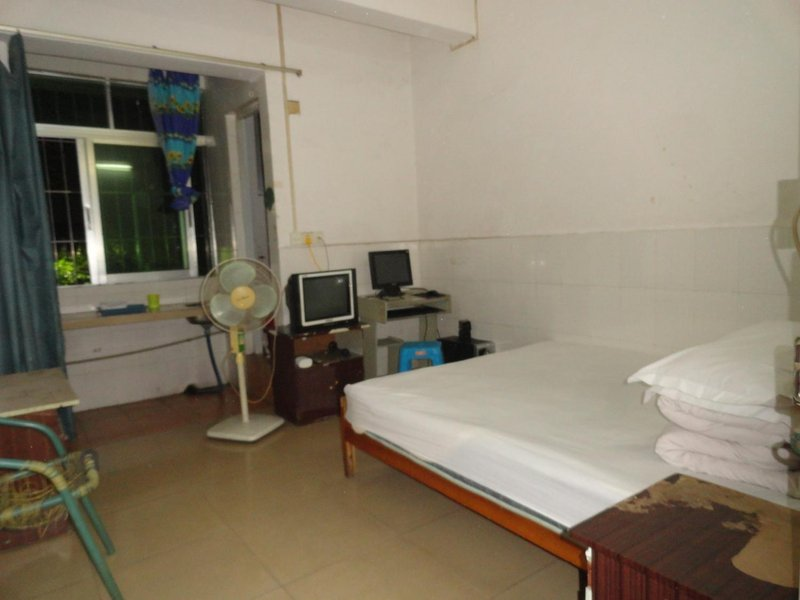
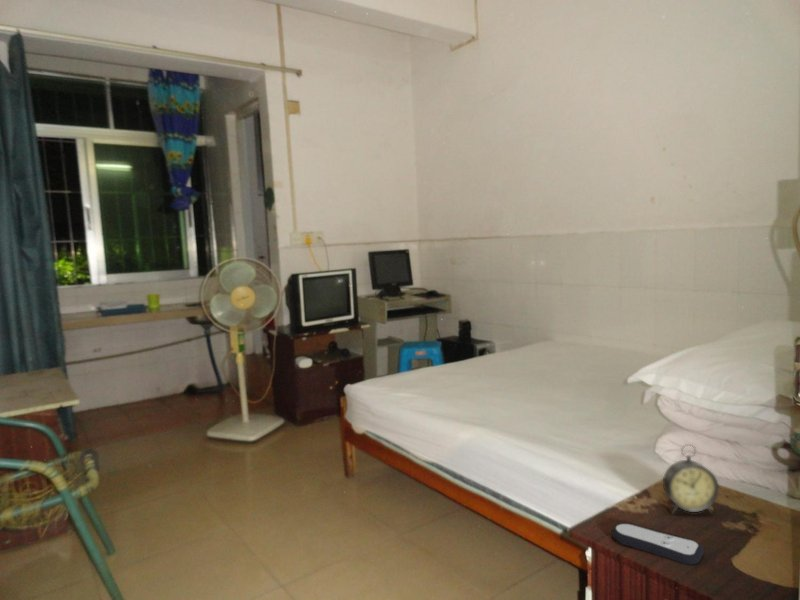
+ alarm clock [662,443,720,515]
+ remote control [611,522,705,566]
